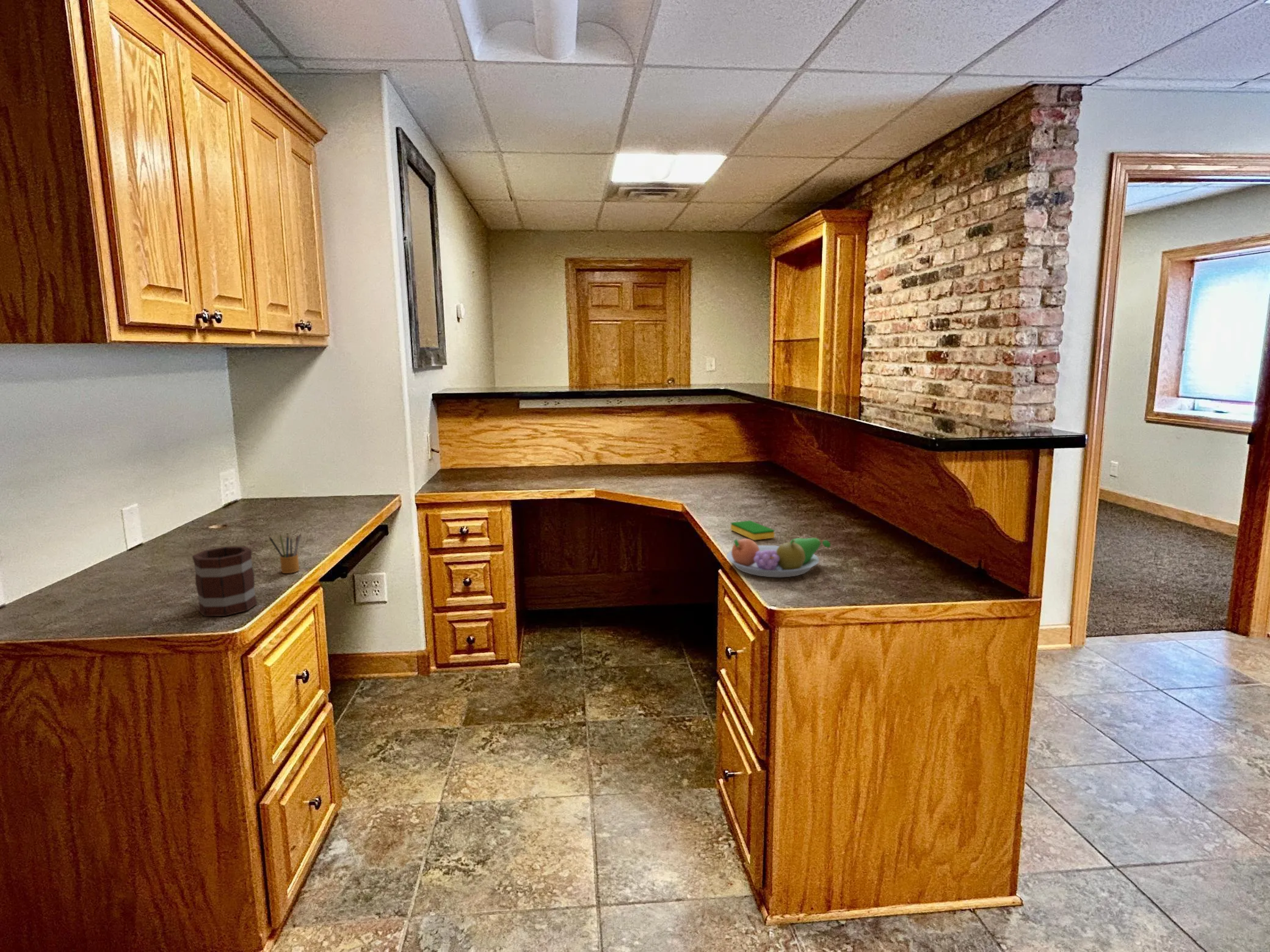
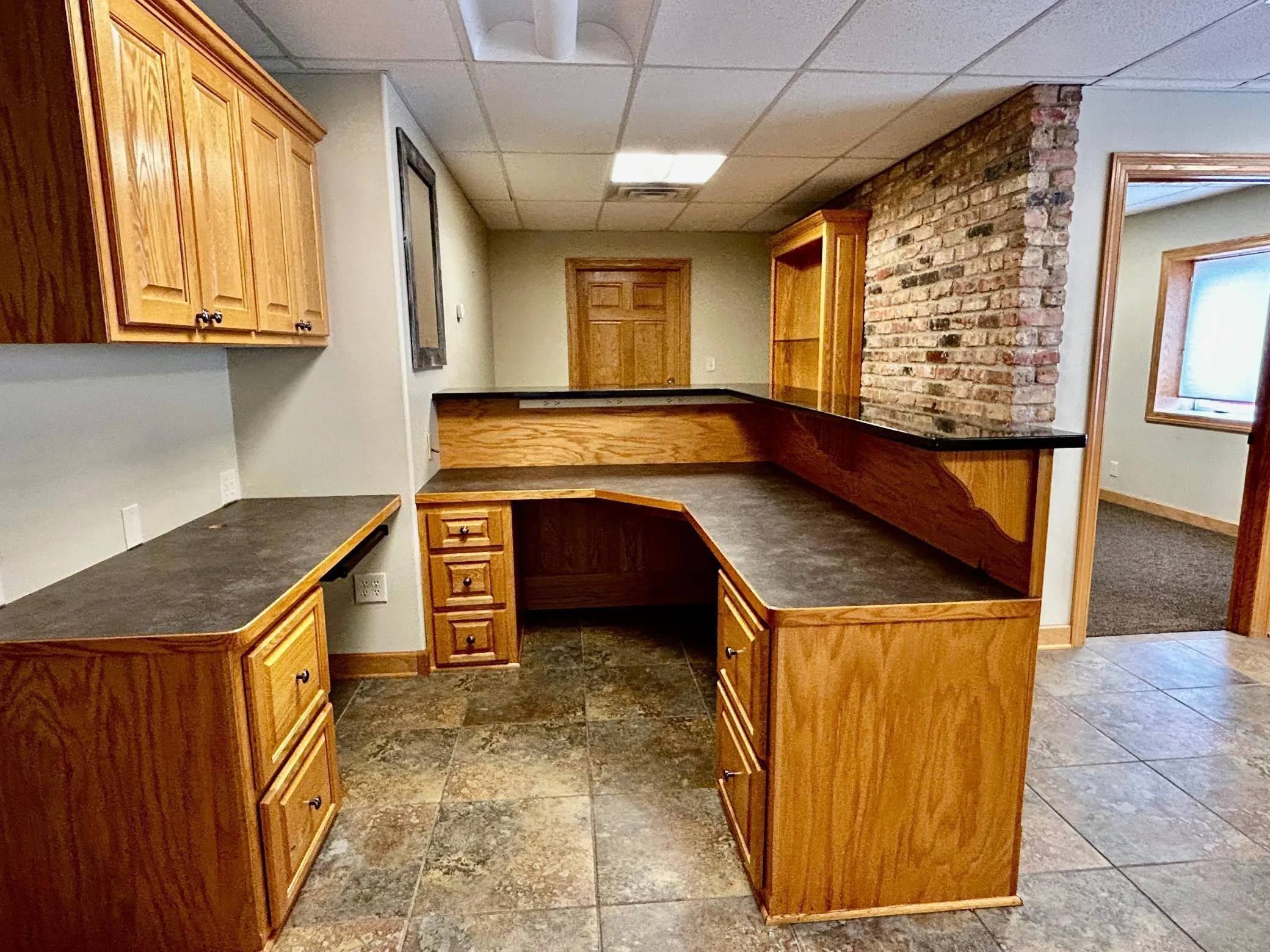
- fruit bowl [726,537,831,578]
- pencil box [267,532,302,574]
- mug [192,546,258,617]
- dish sponge [730,520,775,541]
